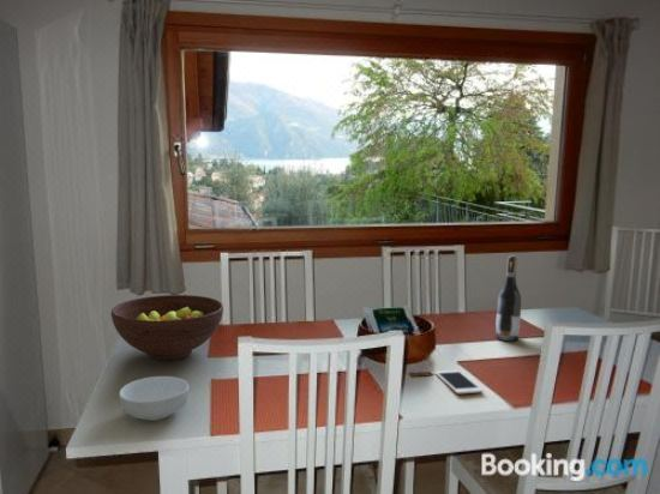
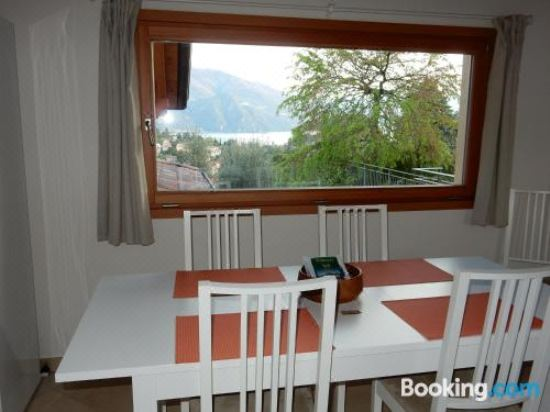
- cell phone [434,369,484,396]
- cereal bowl [118,375,191,422]
- wine bottle [494,254,522,342]
- fruit bowl [110,294,224,361]
